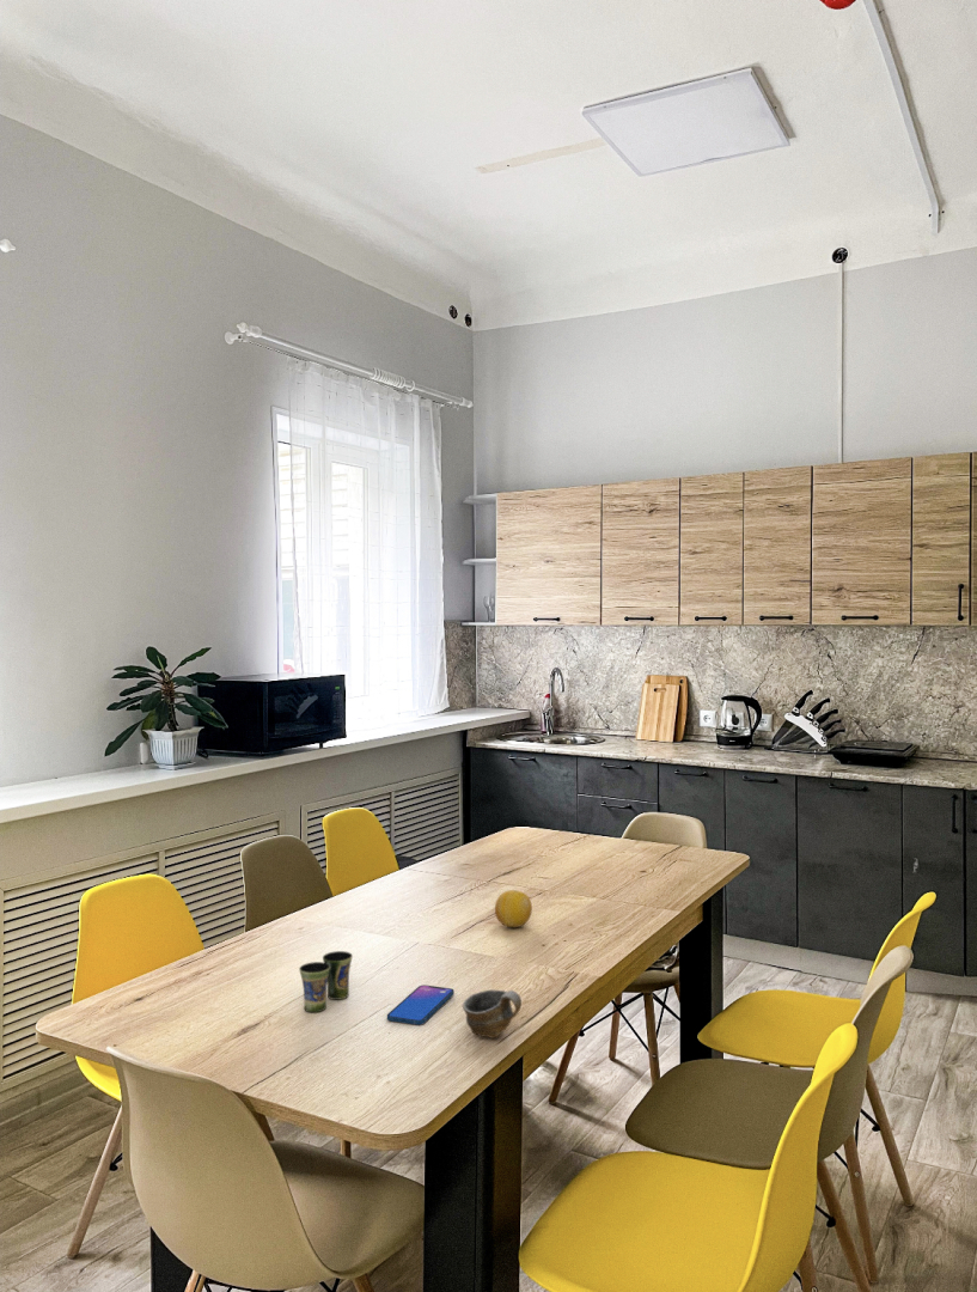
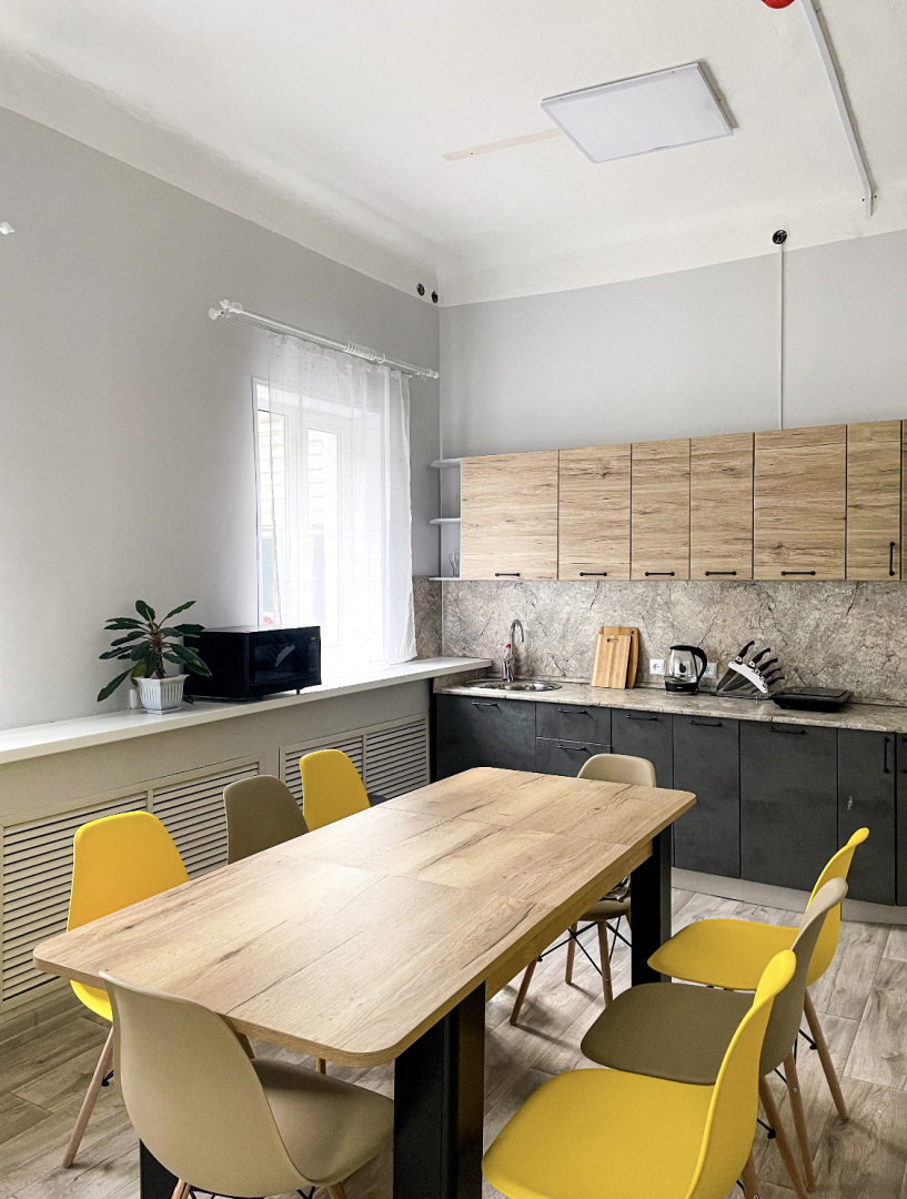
- cup [462,989,523,1040]
- cup [298,950,354,1013]
- smartphone [386,983,456,1026]
- fruit [494,889,533,928]
